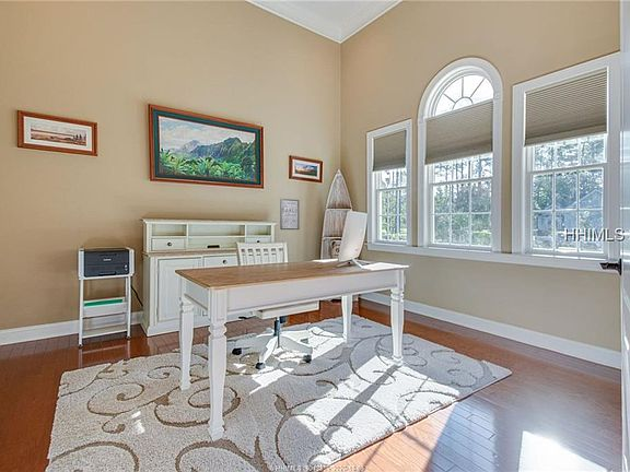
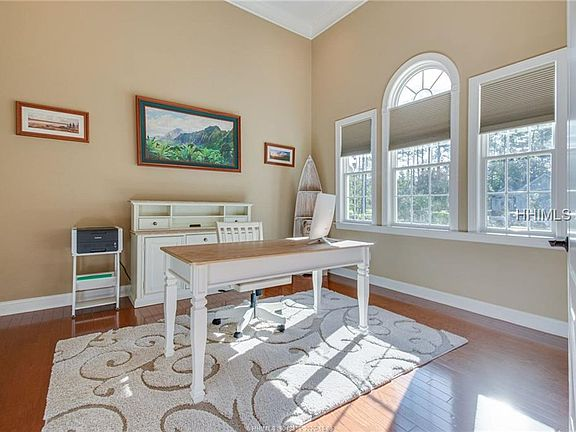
- wall art [279,198,300,231]
